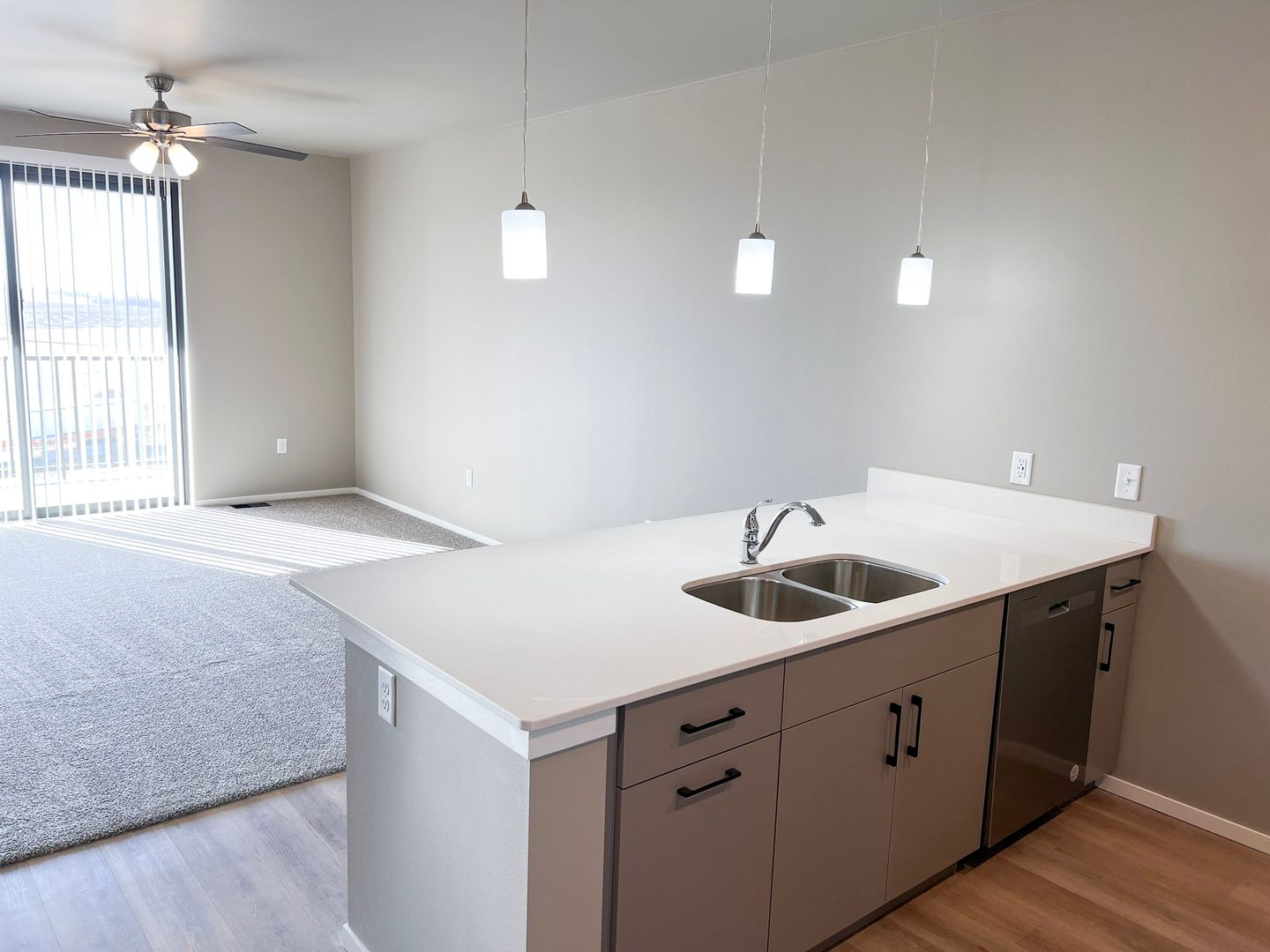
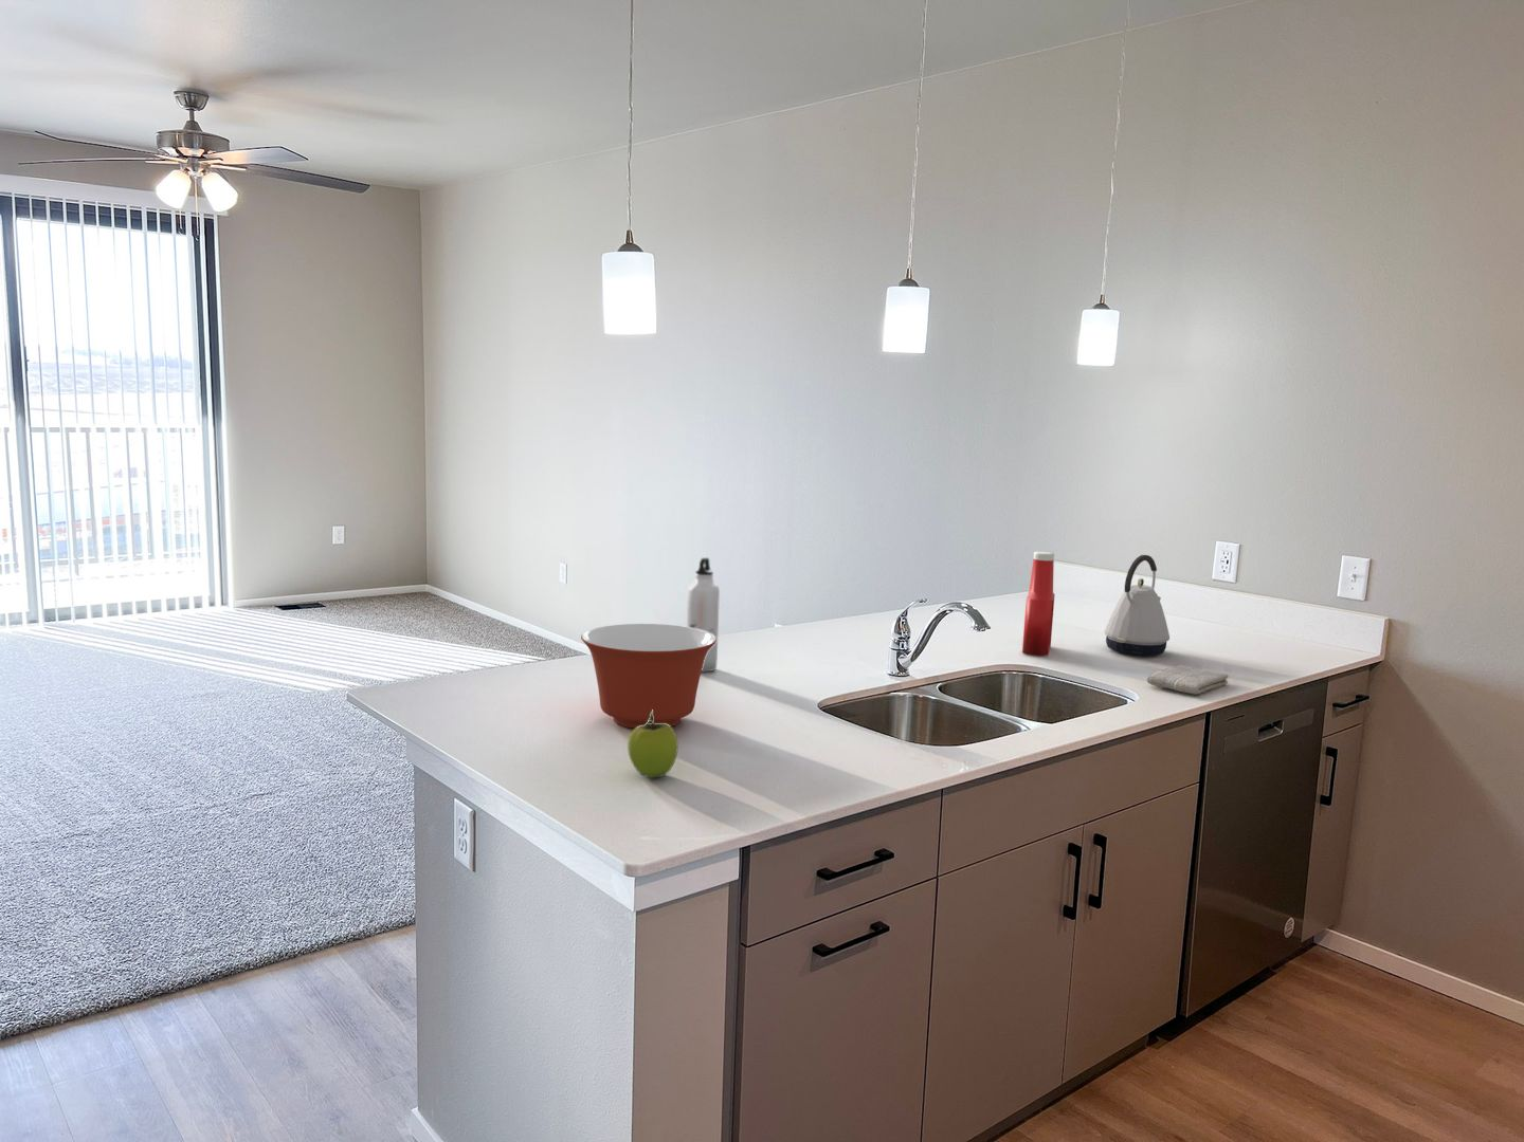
+ soap bottle [1021,551,1055,656]
+ kettle [1104,554,1170,656]
+ mixing bowl [580,623,716,729]
+ fruit [626,709,679,780]
+ water bottle [685,557,721,673]
+ washcloth [1146,665,1229,696]
